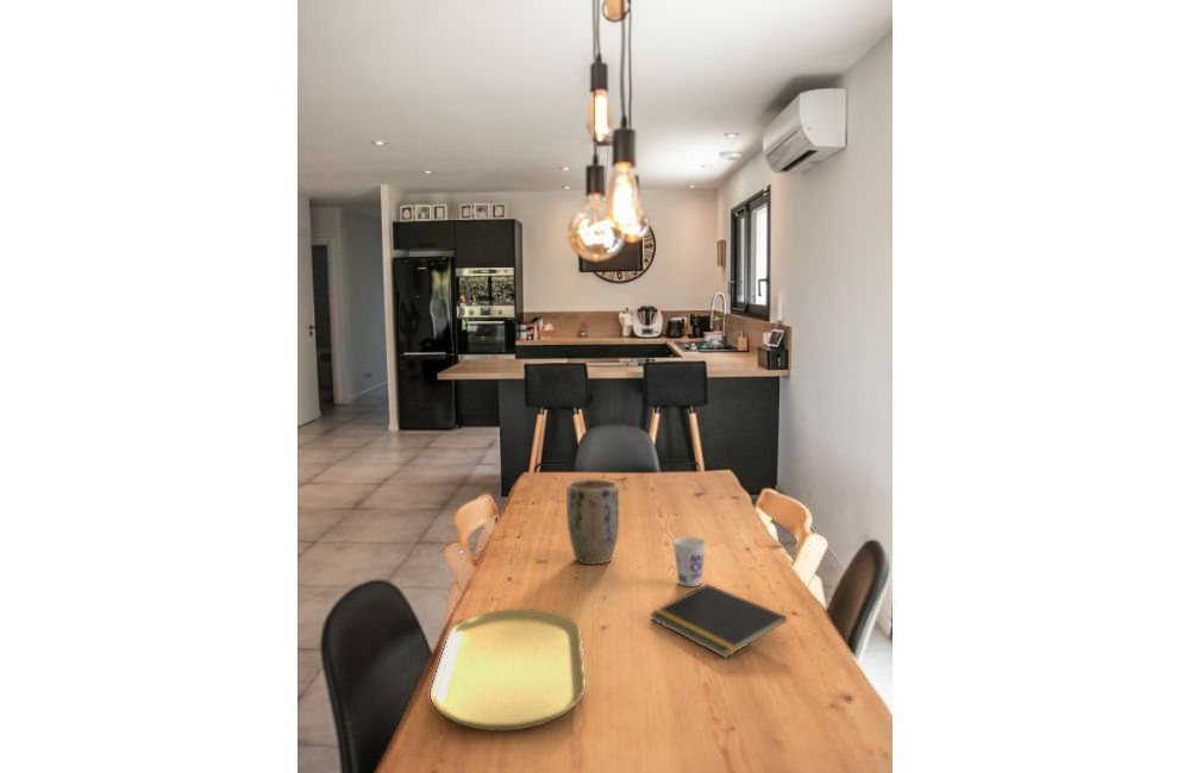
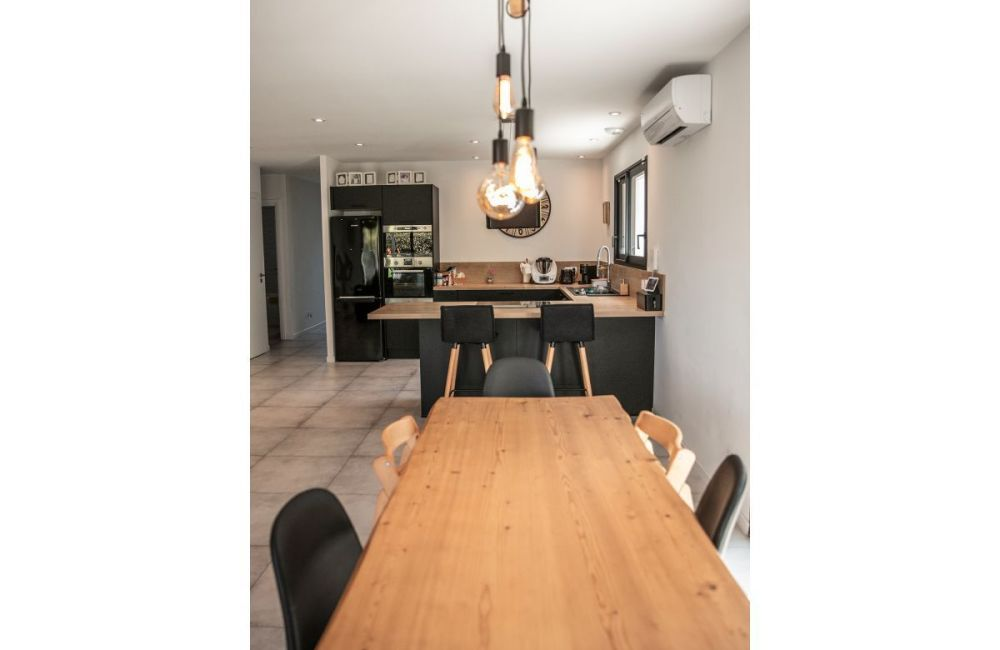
- plant pot [565,478,620,565]
- placemat [430,608,587,733]
- cup [671,536,708,587]
- notepad [649,583,788,659]
